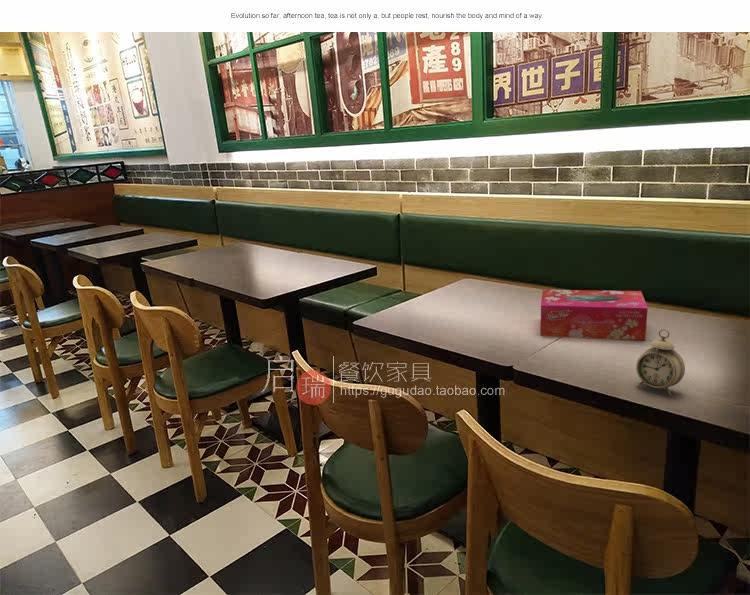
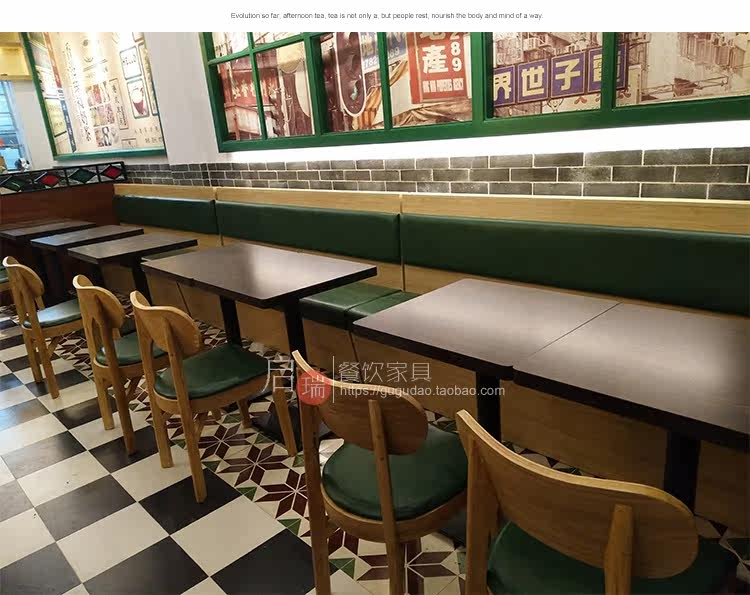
- tissue box [540,289,649,341]
- alarm clock [635,328,686,397]
